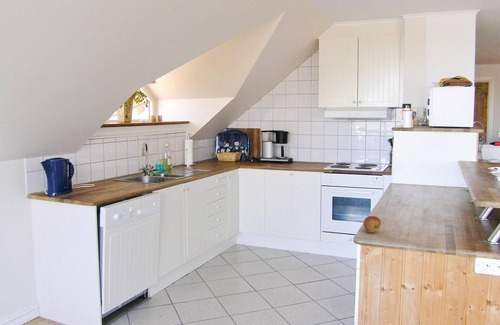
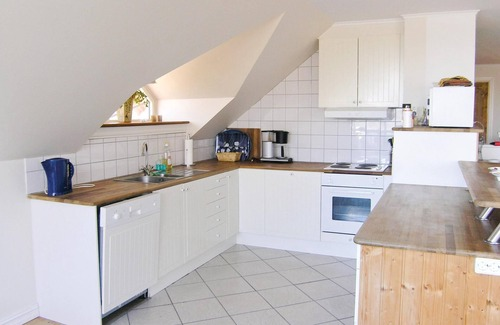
- fruit [362,215,382,234]
